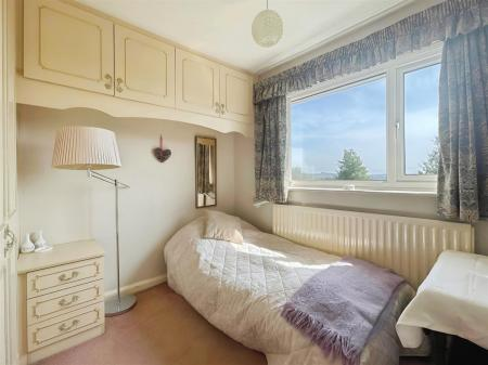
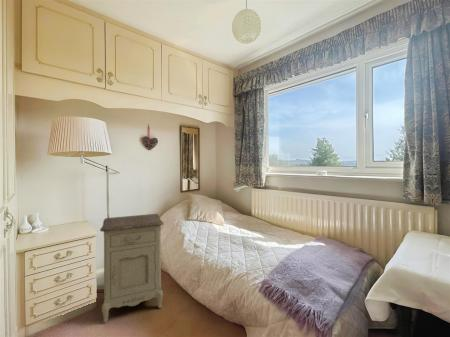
+ nightstand [99,213,165,324]
